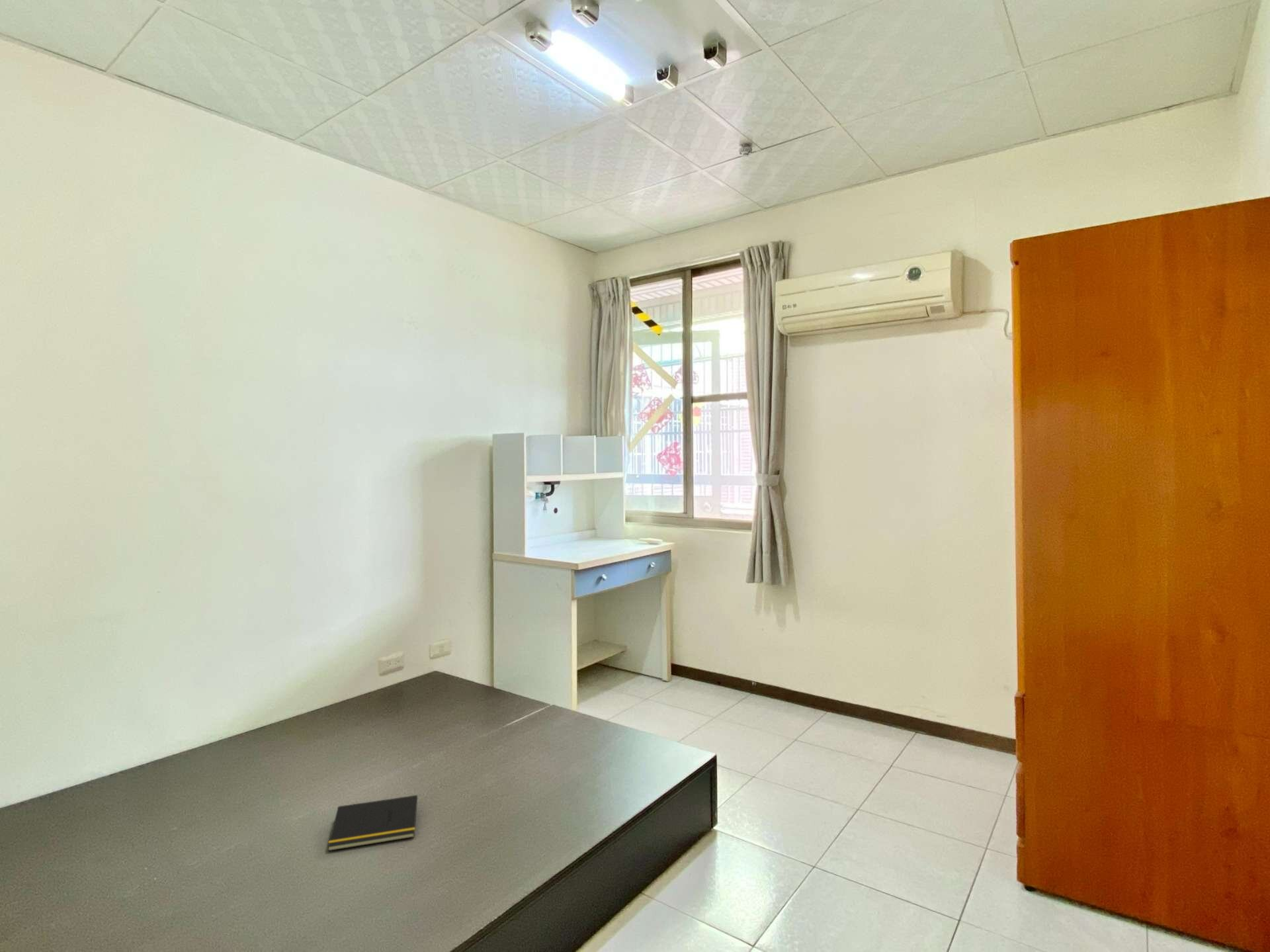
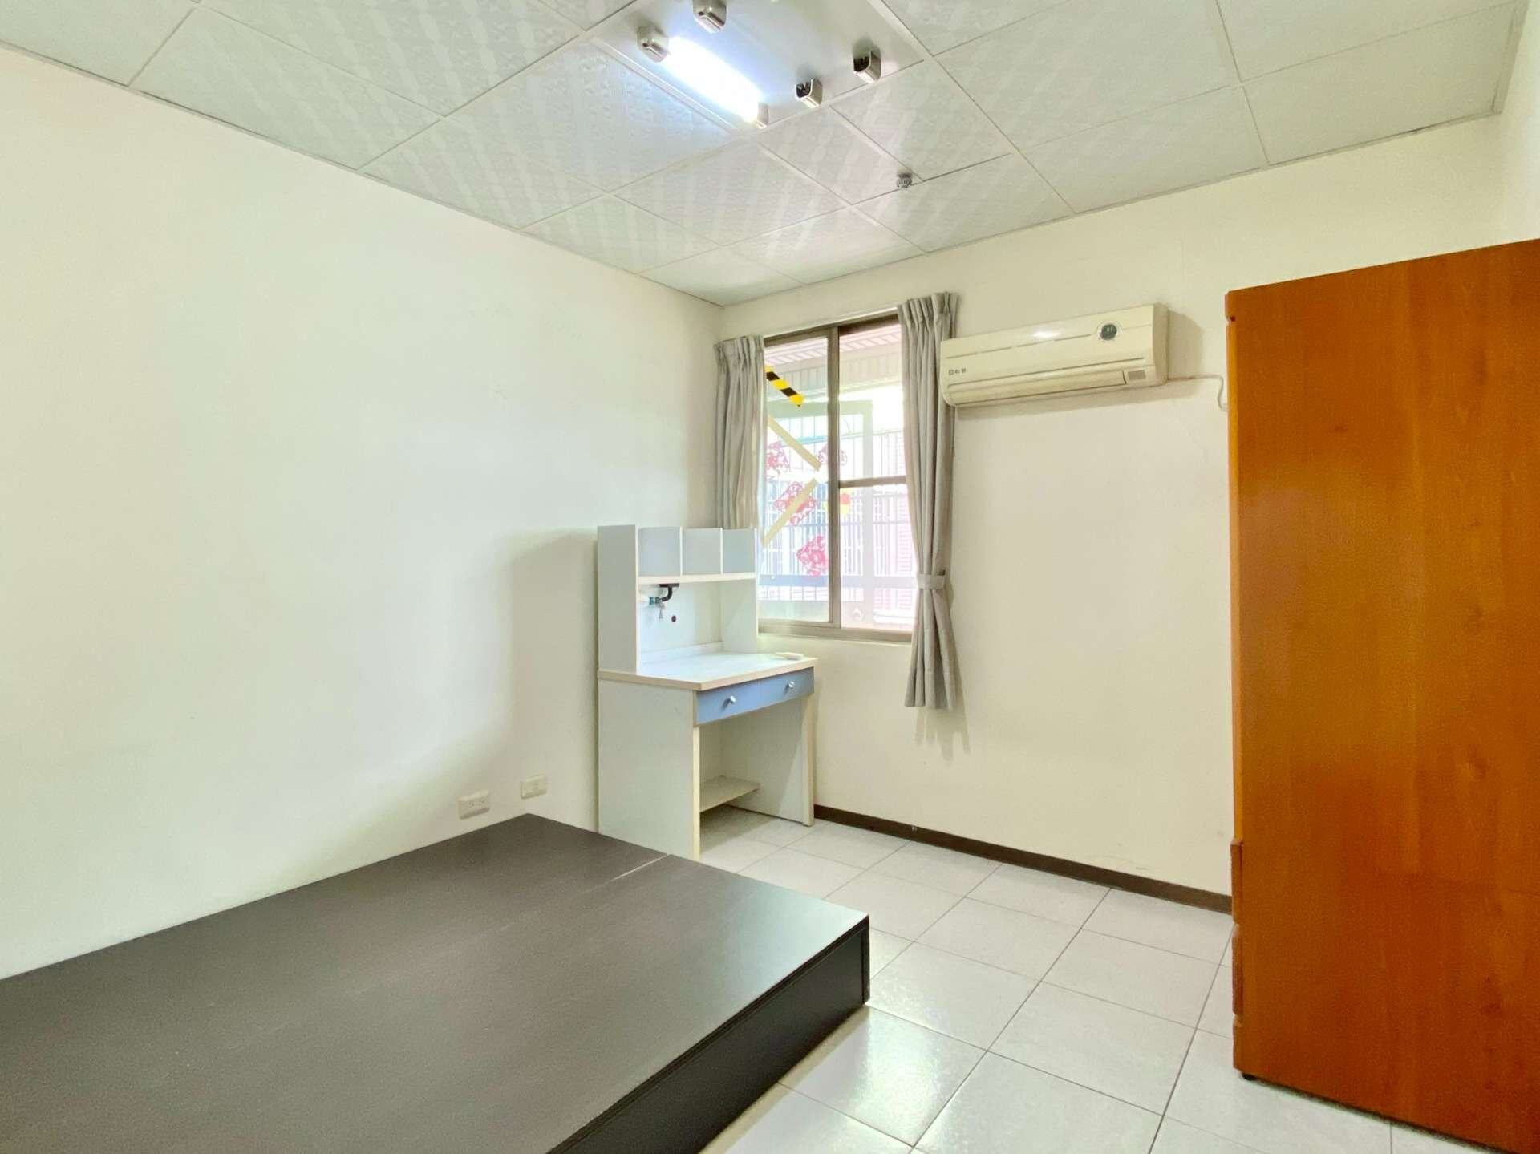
- notepad [327,795,418,851]
